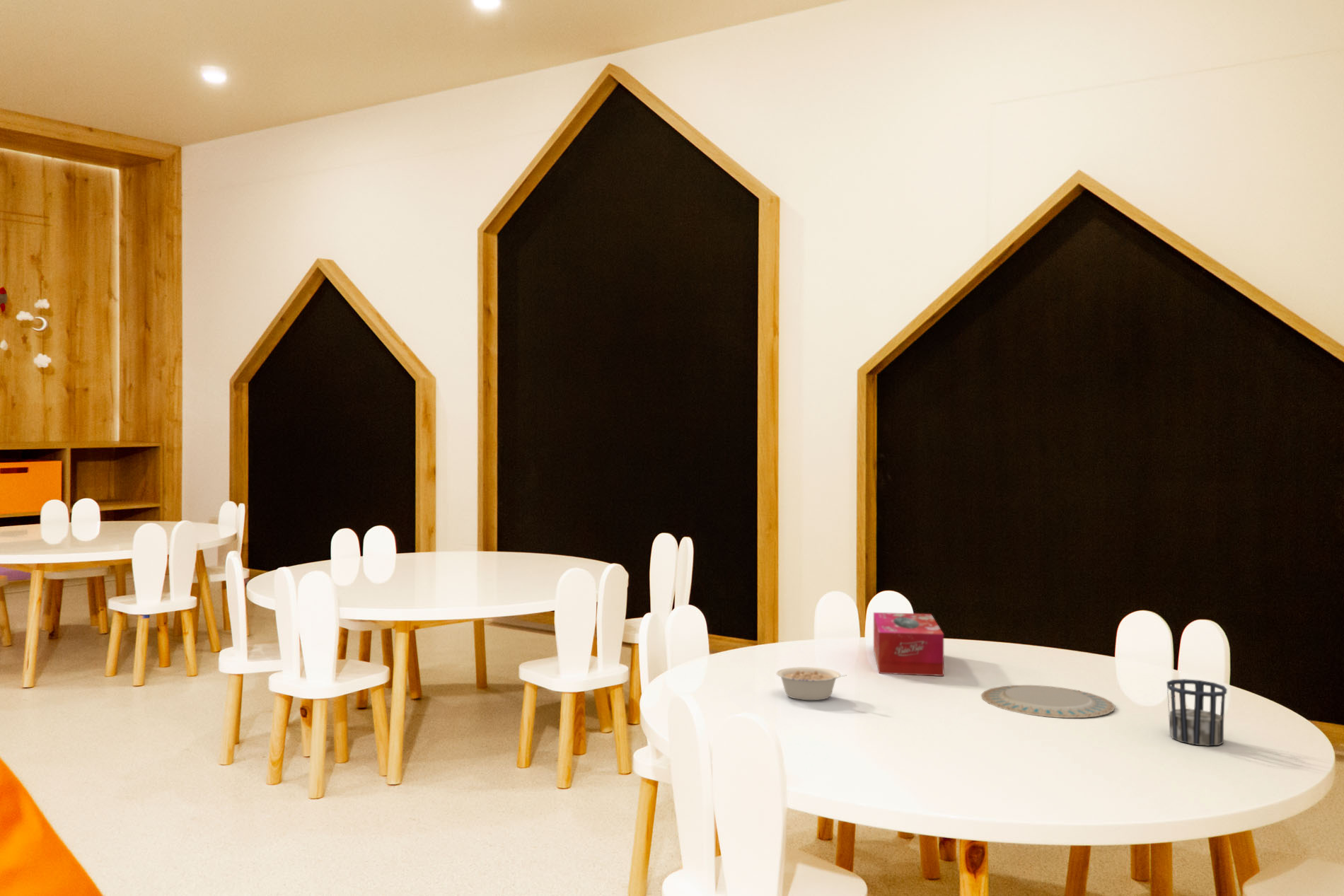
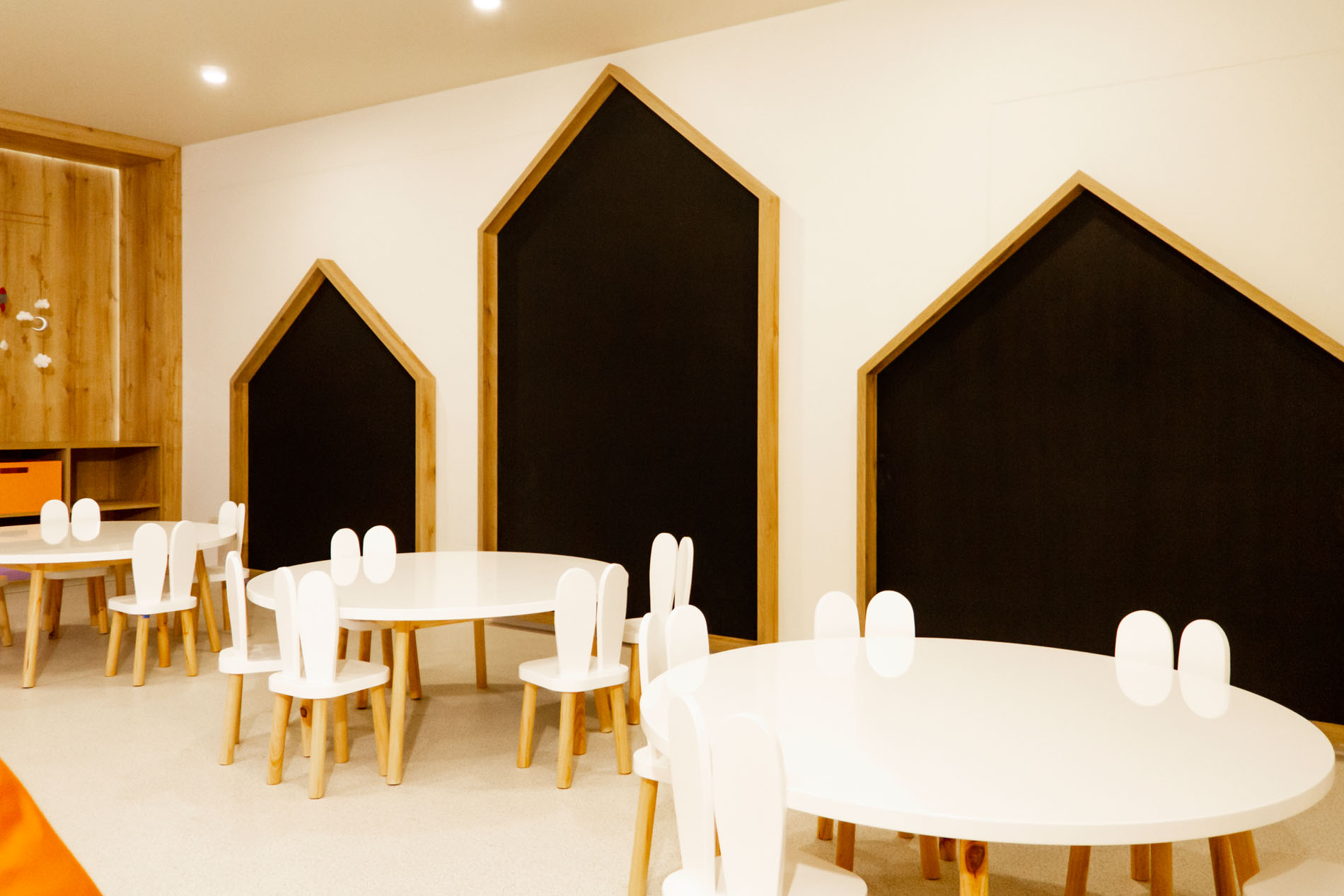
- tissue box [873,612,944,677]
- cup [1166,678,1228,747]
- chinaware [980,685,1116,718]
- legume [775,666,847,701]
